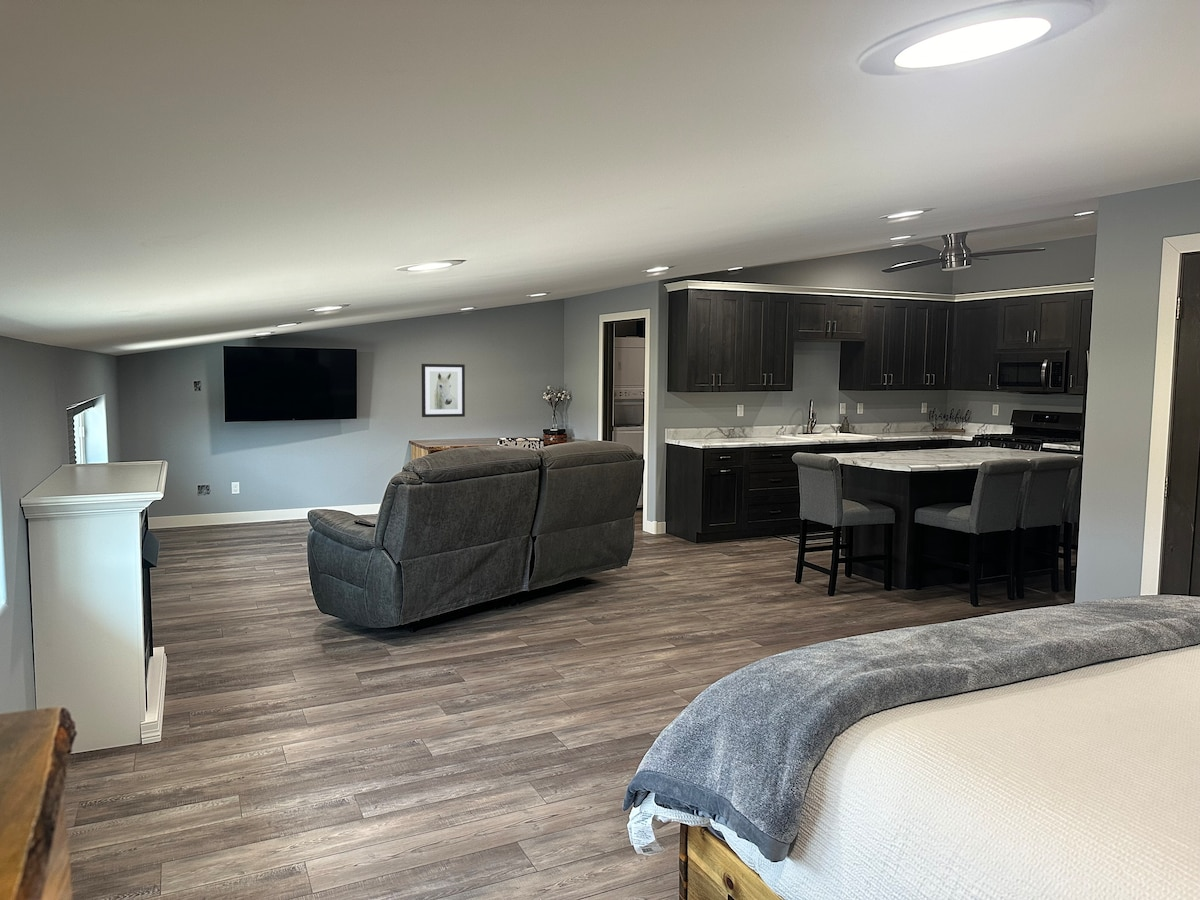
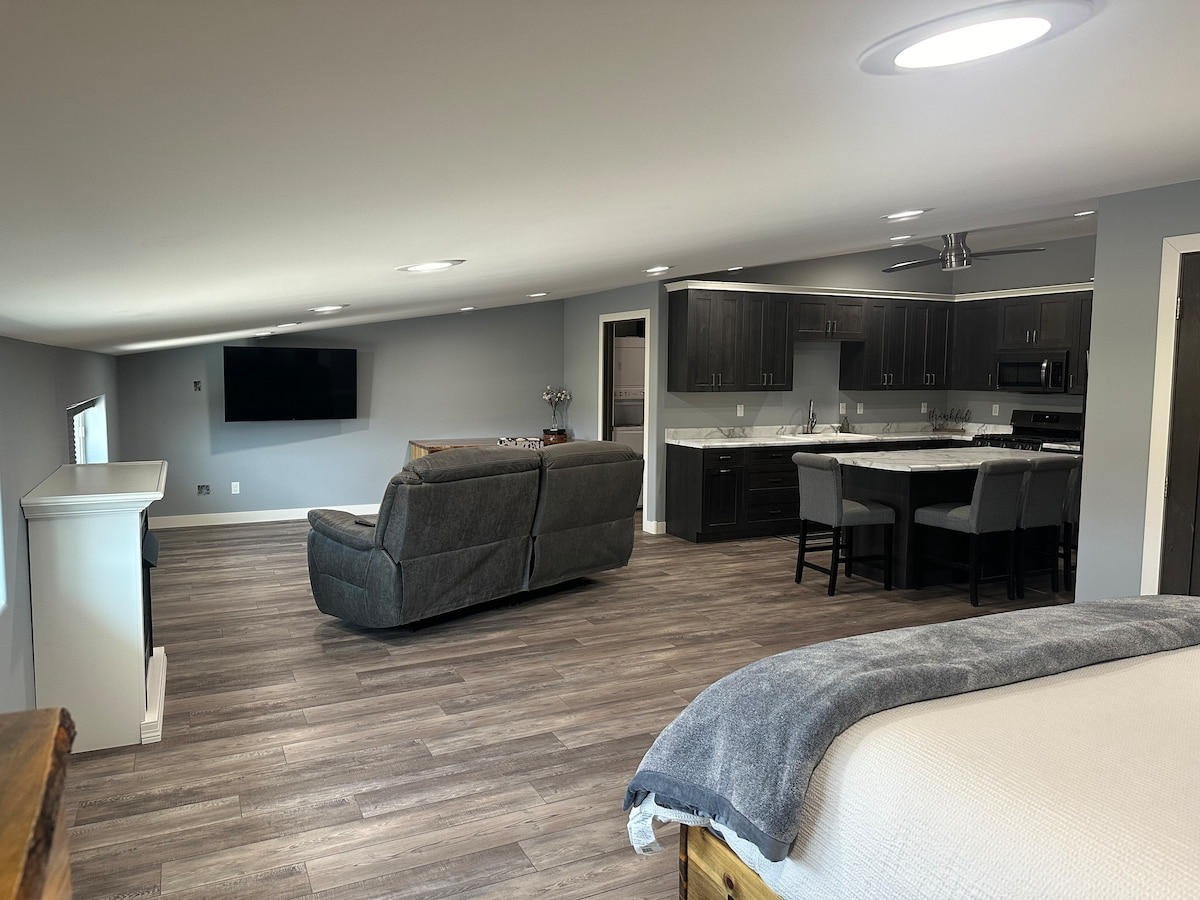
- wall art [421,363,466,418]
